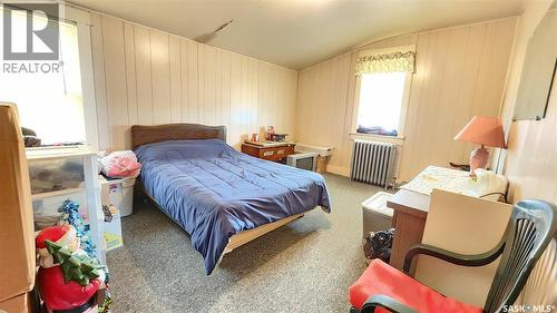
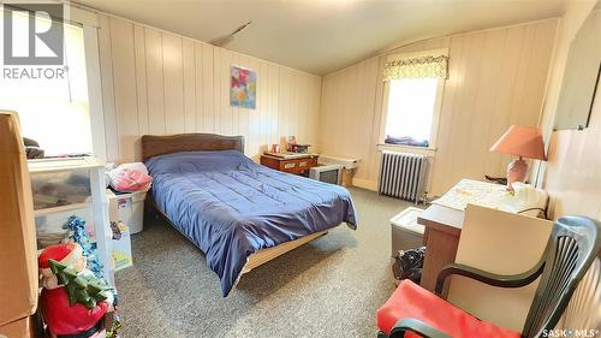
+ wall art [228,63,257,111]
